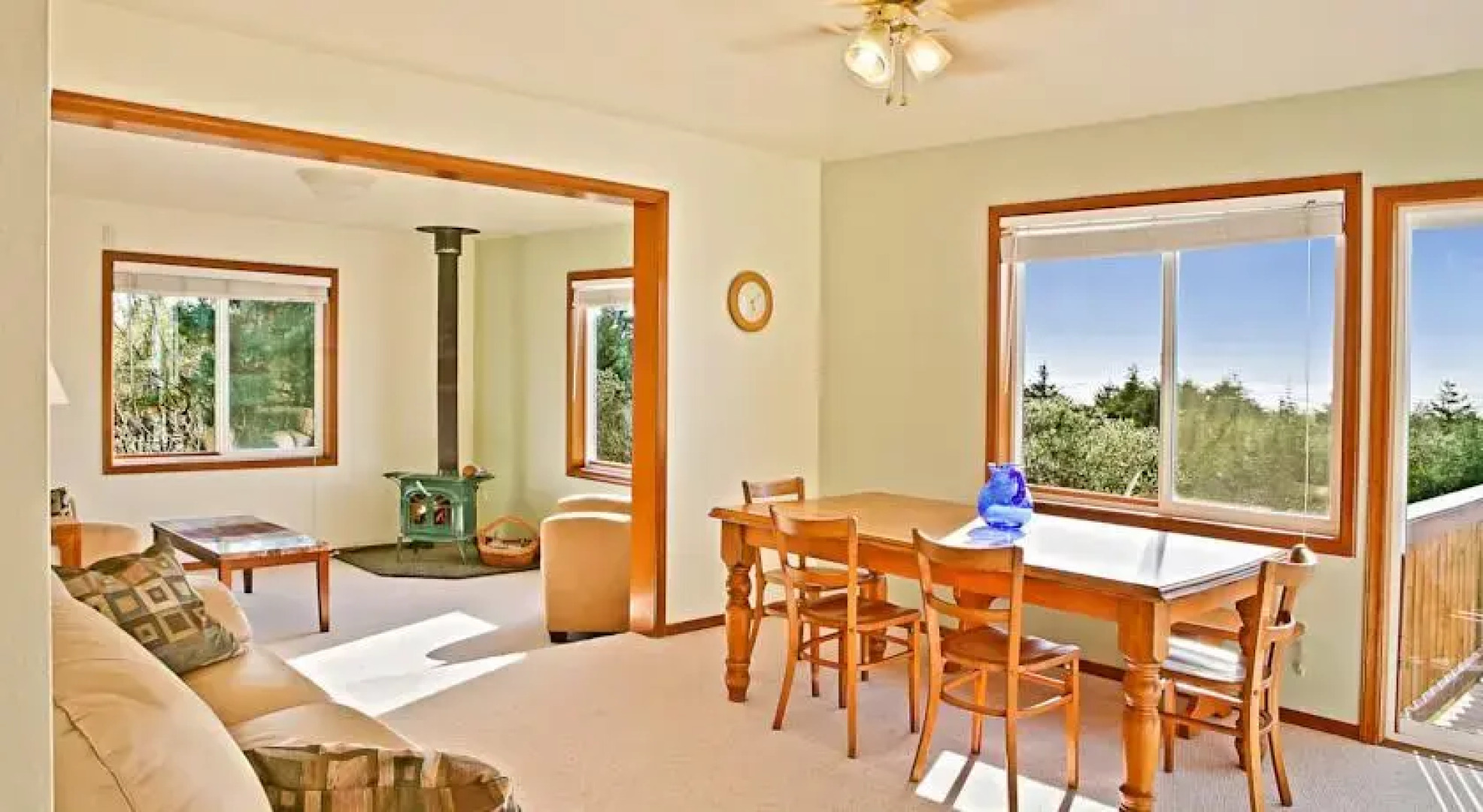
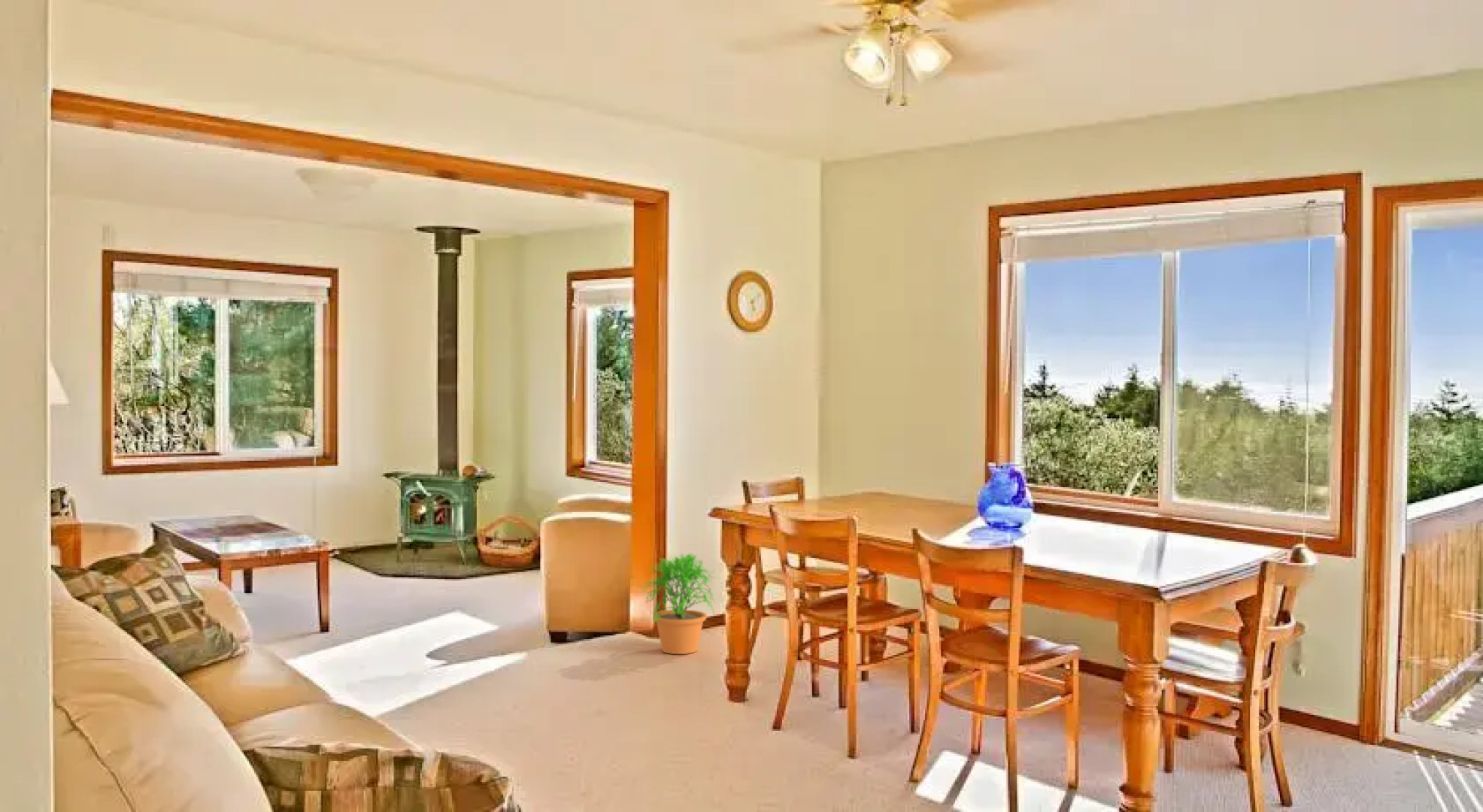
+ potted plant [641,553,720,655]
